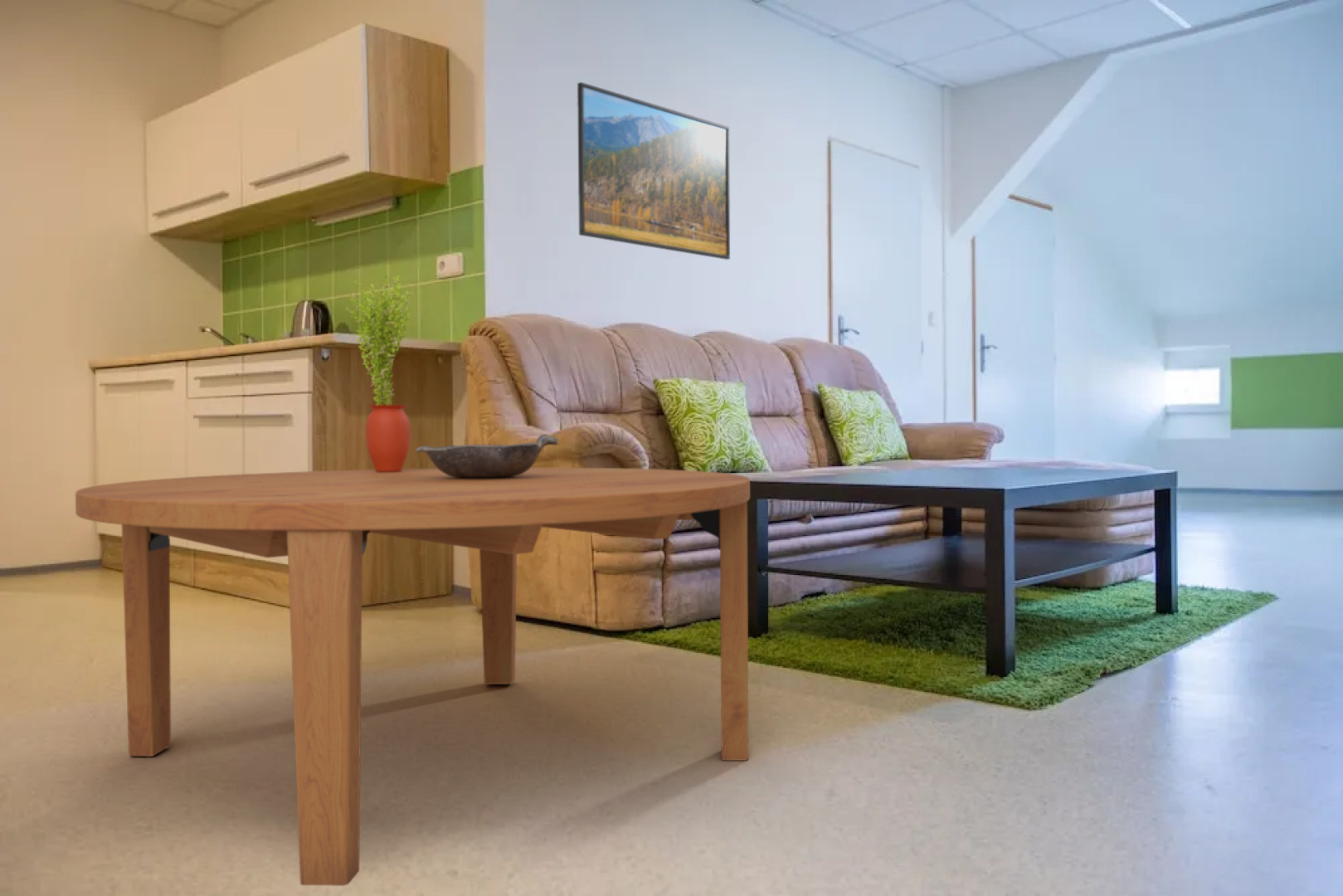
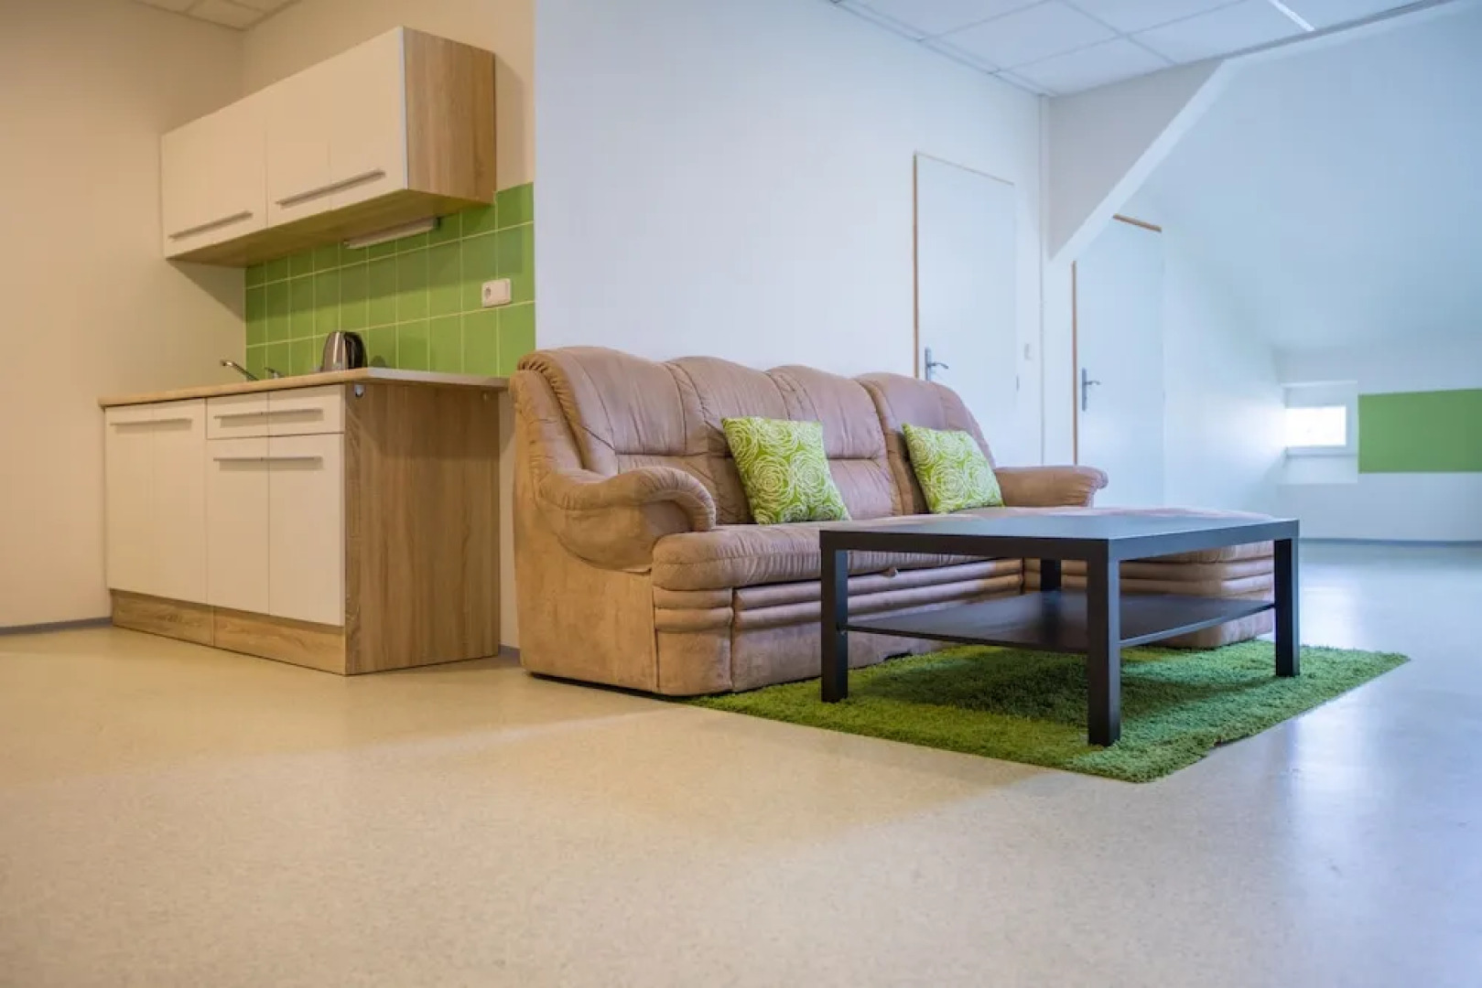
- potted plant [345,275,414,472]
- dining table [75,467,751,887]
- bowl [415,433,559,478]
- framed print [577,81,731,261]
